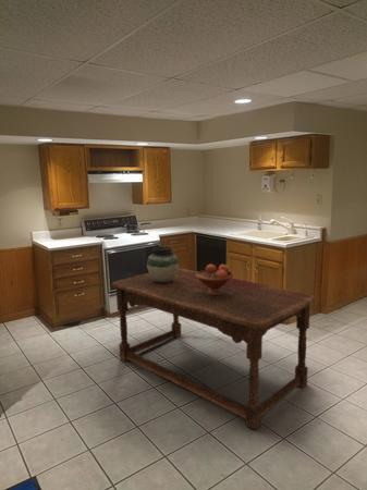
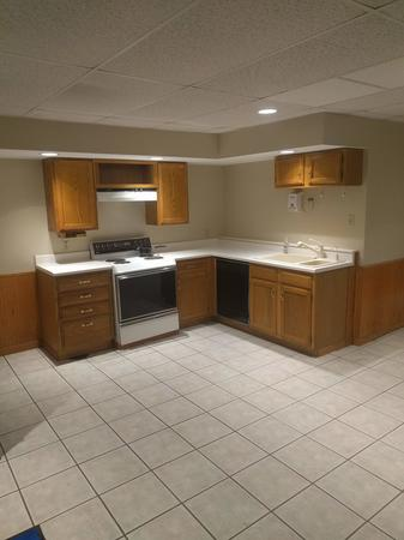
- fruit bowl [196,264,235,295]
- dining table [111,267,317,430]
- vase [146,246,180,282]
